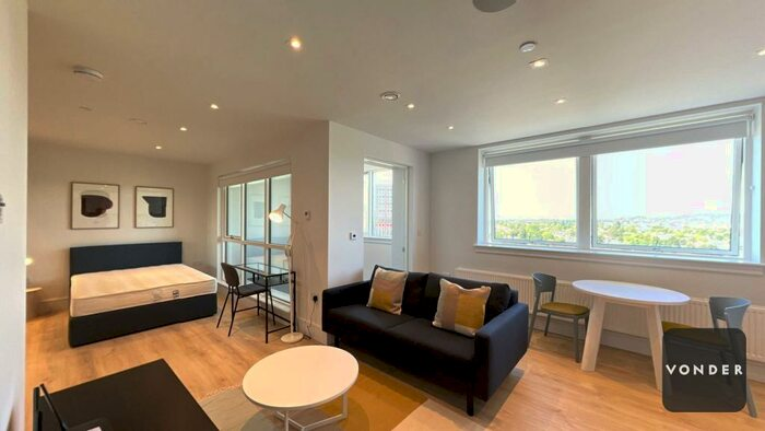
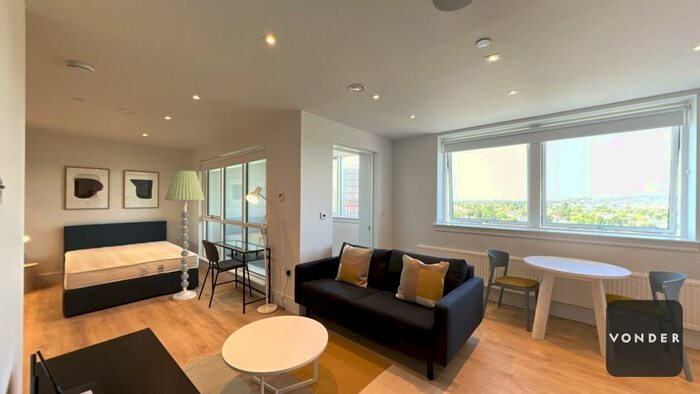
+ floor lamp [164,169,206,302]
